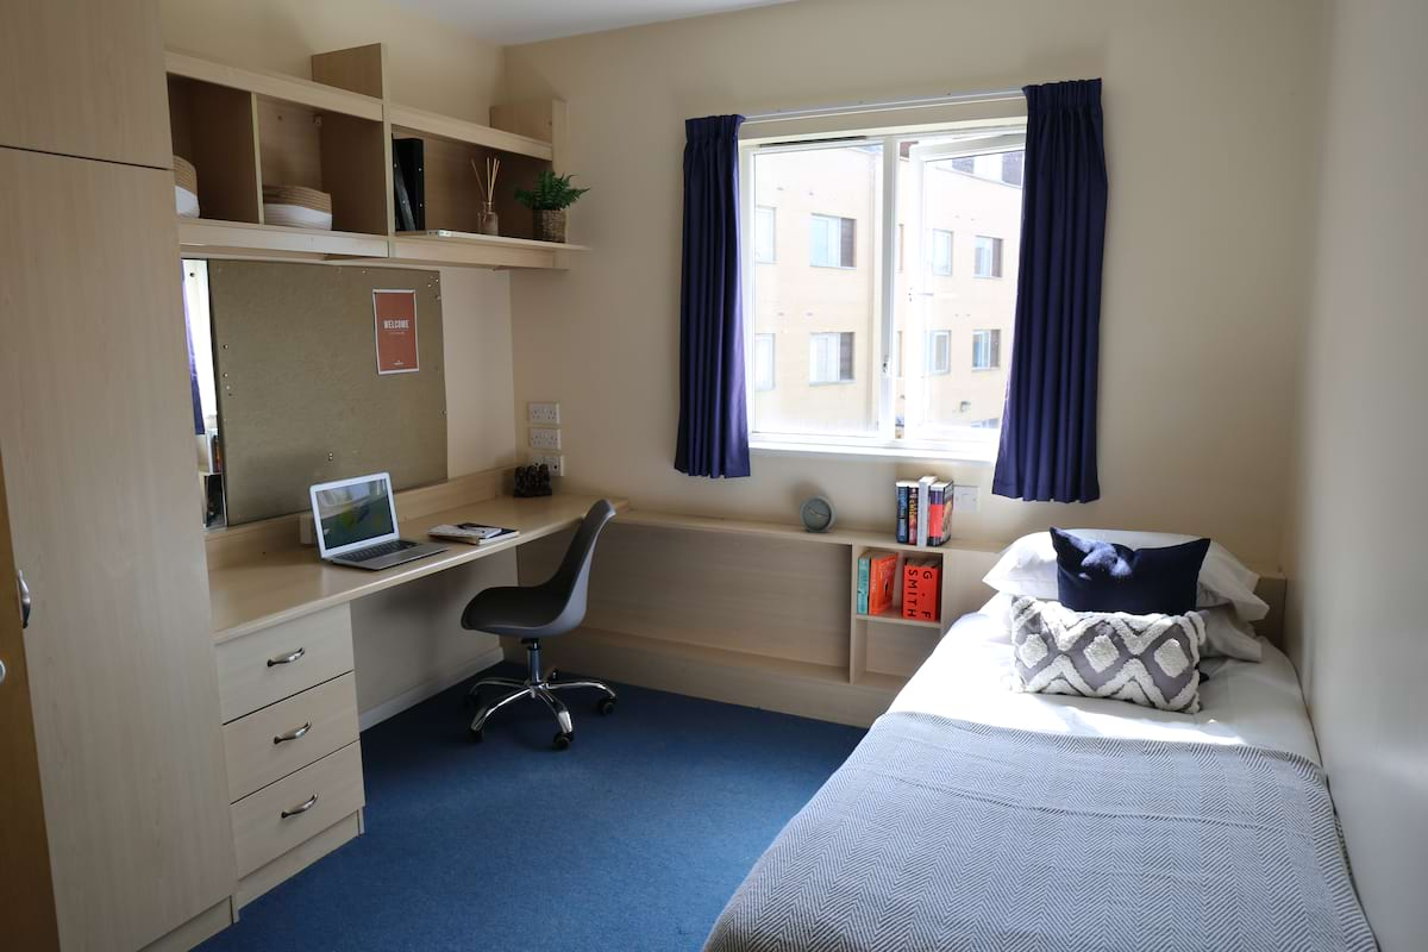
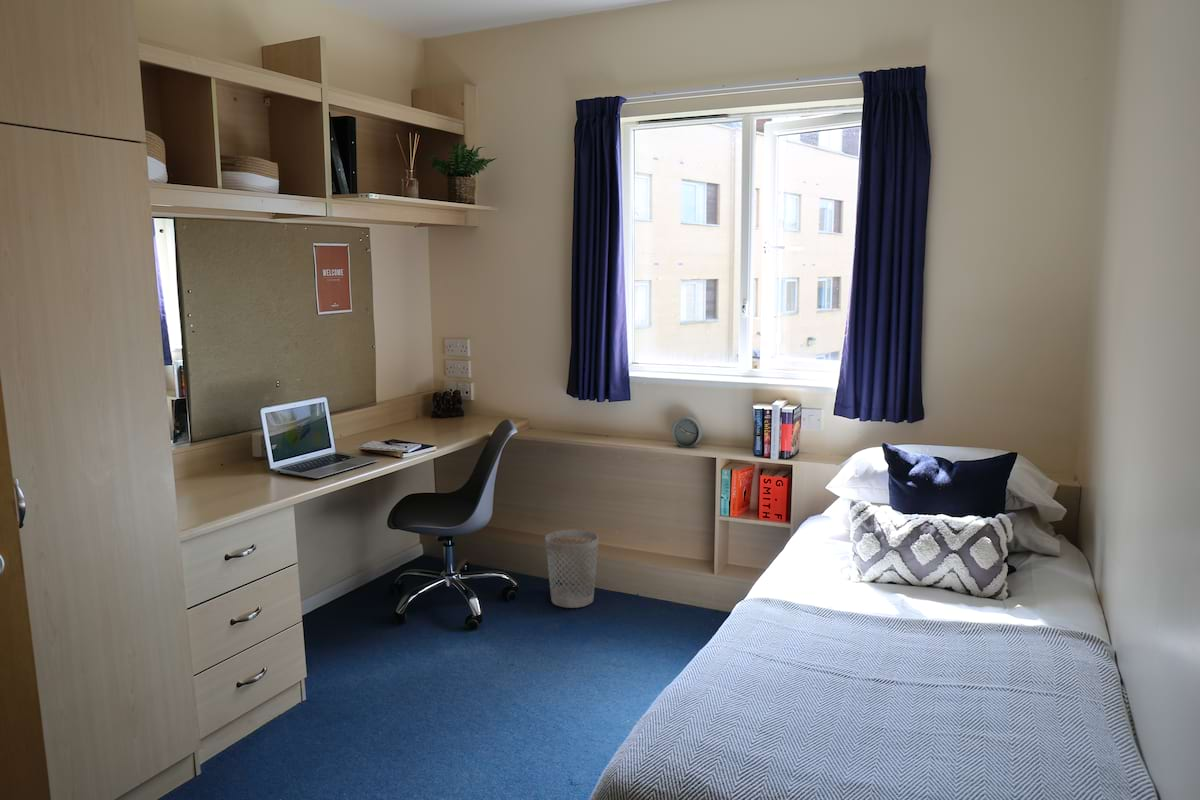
+ wastebasket [544,529,599,609]
